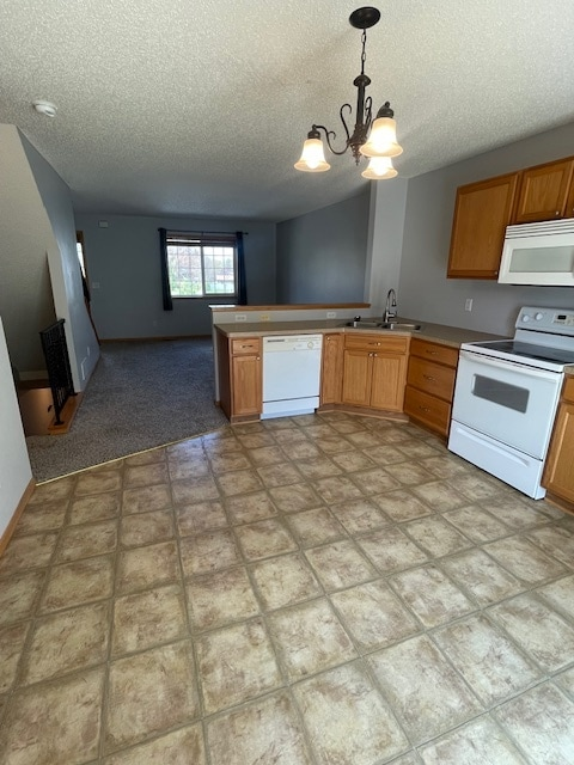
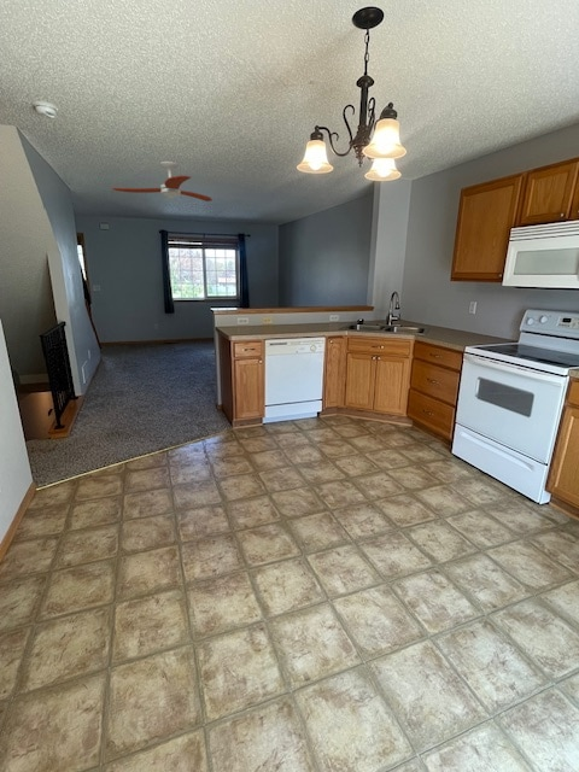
+ ceiling fan [111,160,214,203]
